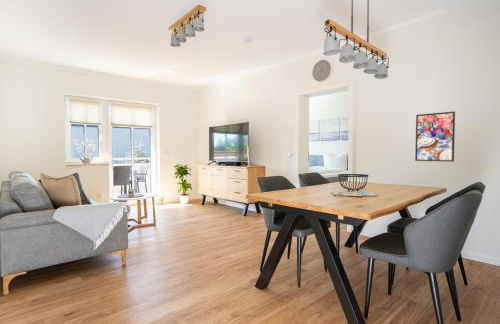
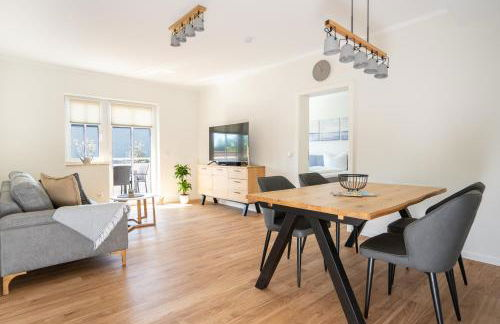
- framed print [414,111,456,163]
